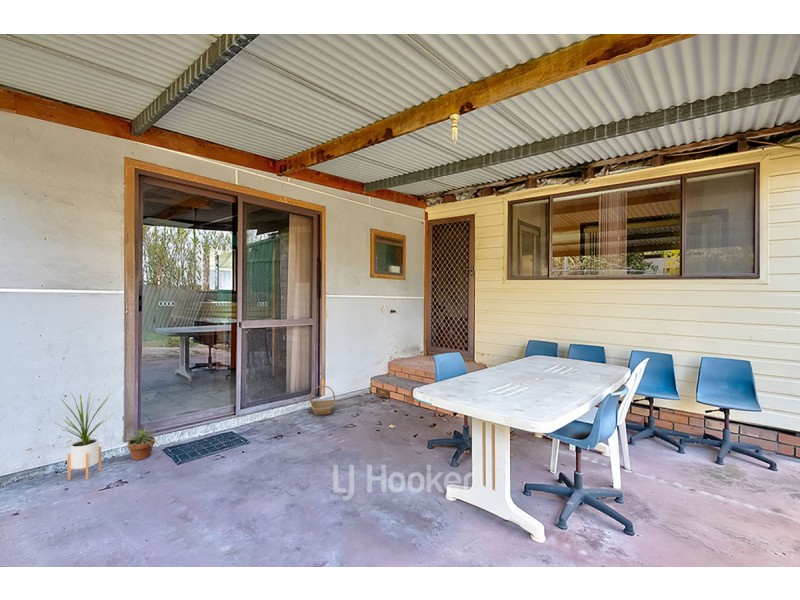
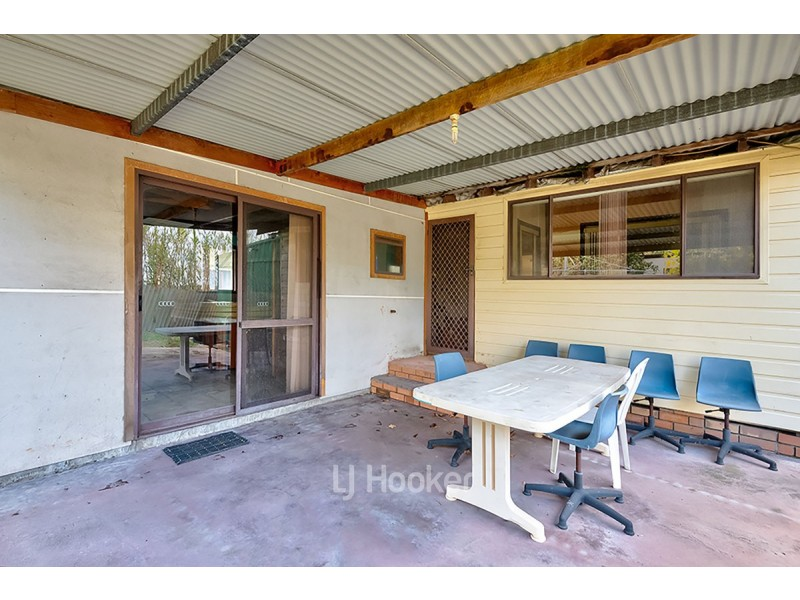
- potted plant [125,423,159,461]
- basket [309,385,336,416]
- house plant [53,389,115,481]
